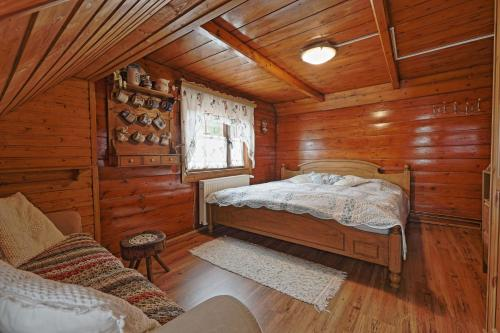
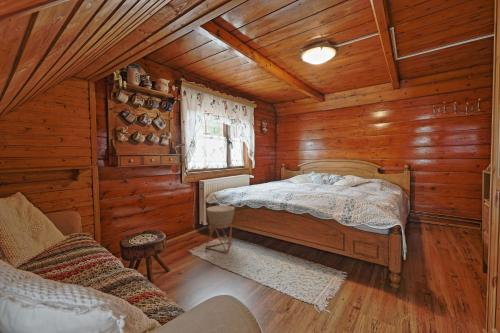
+ planter [205,204,236,254]
